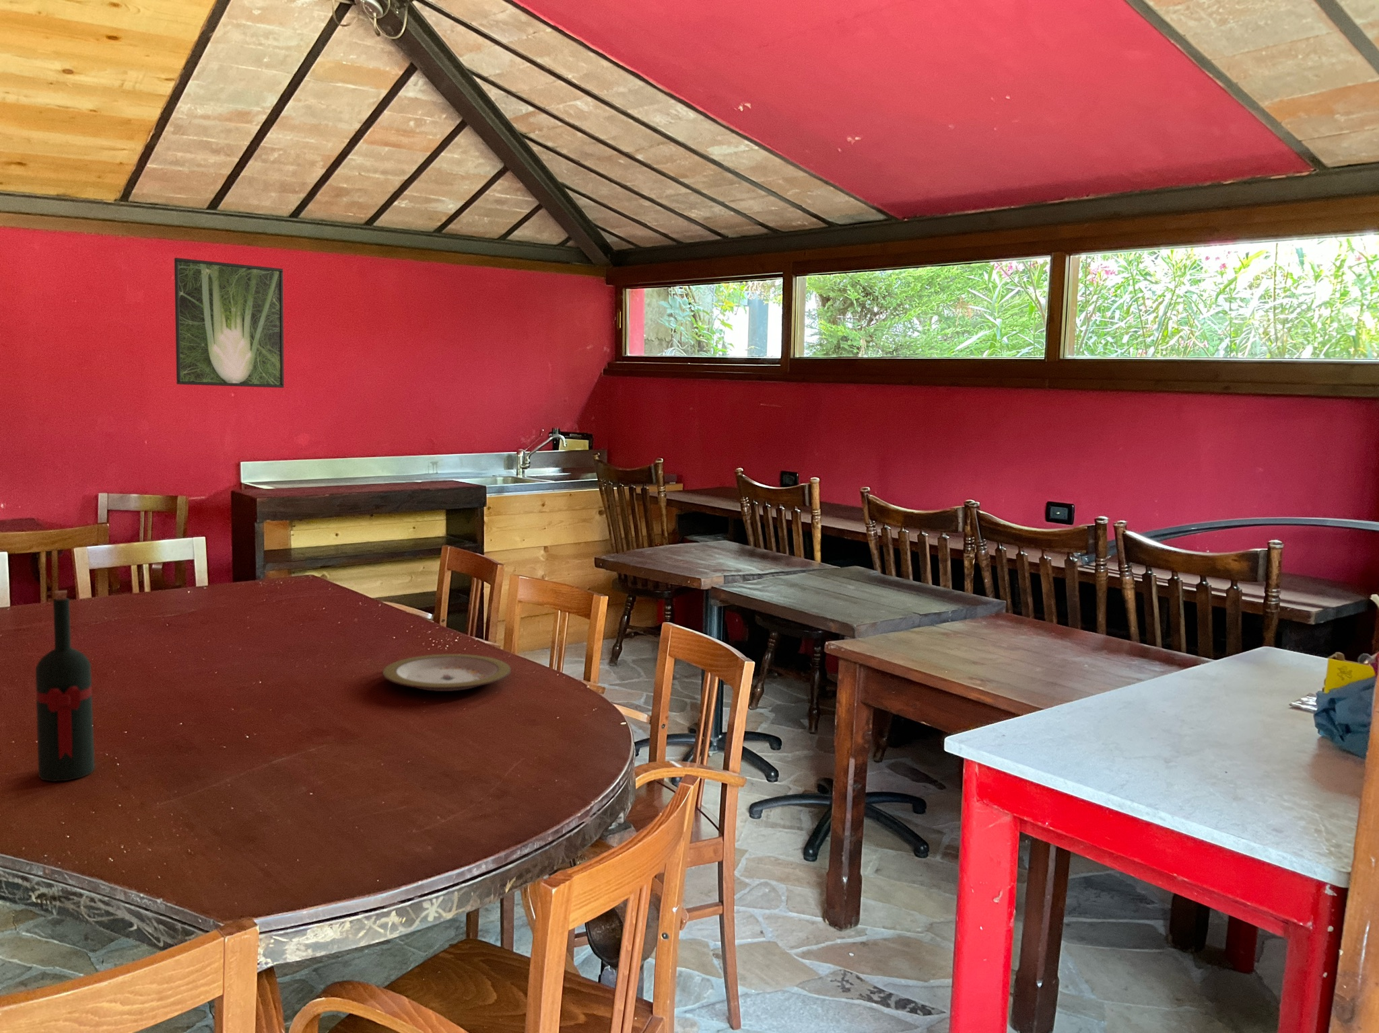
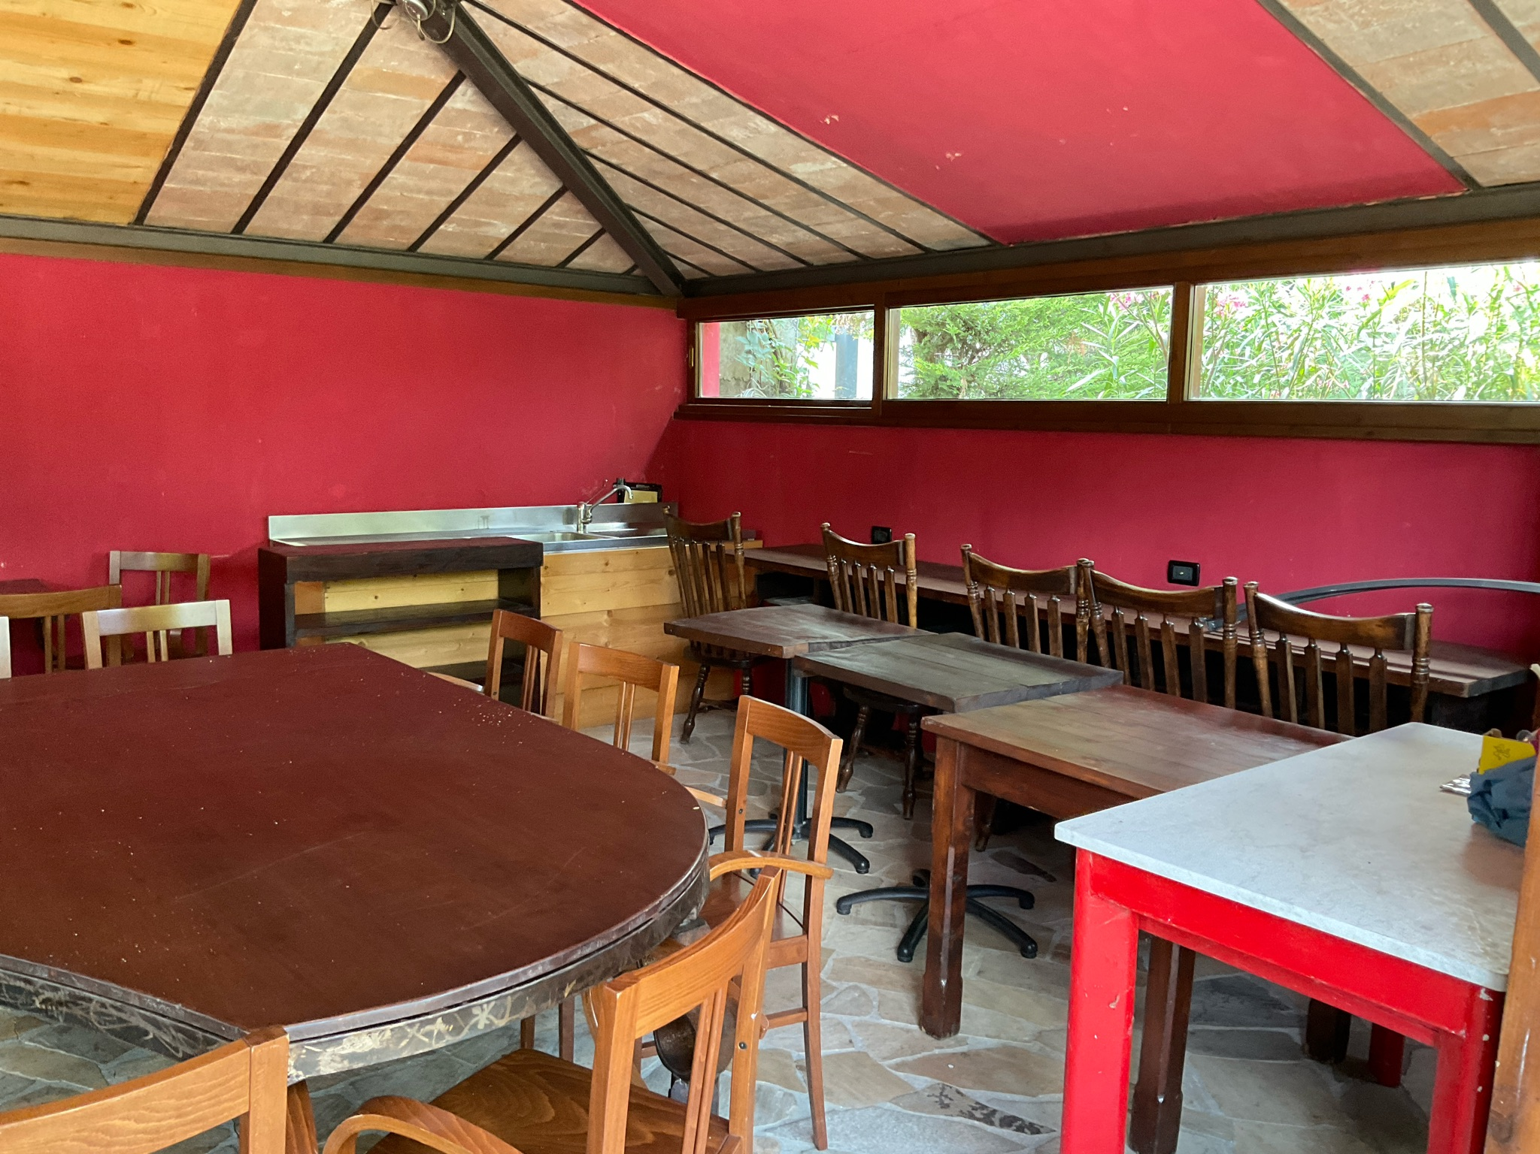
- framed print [174,257,284,388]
- wine bottle [35,590,96,782]
- plate [382,653,511,692]
